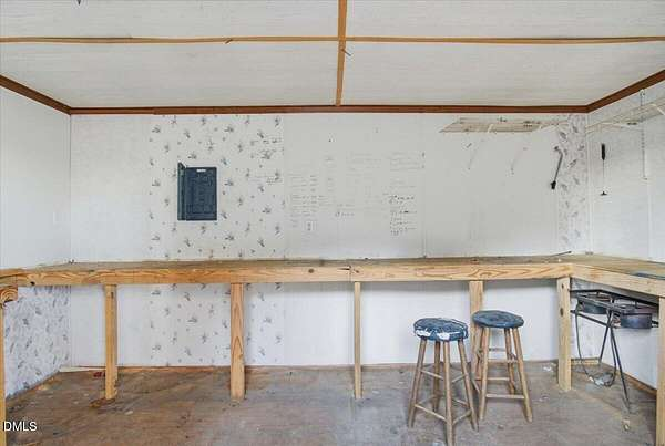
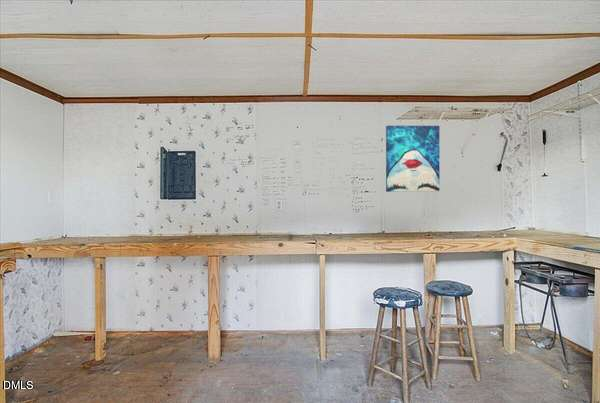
+ wall art [385,125,441,193]
